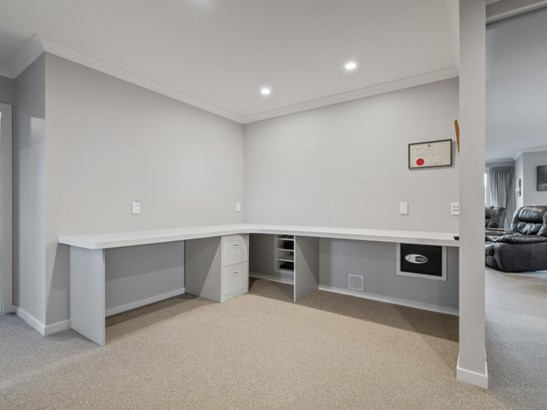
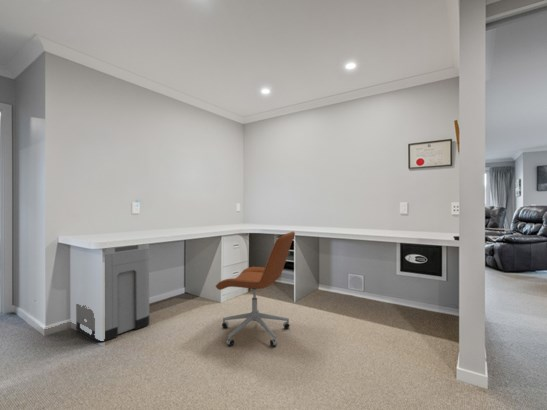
+ office chair [215,230,296,347]
+ trash can [75,243,150,343]
